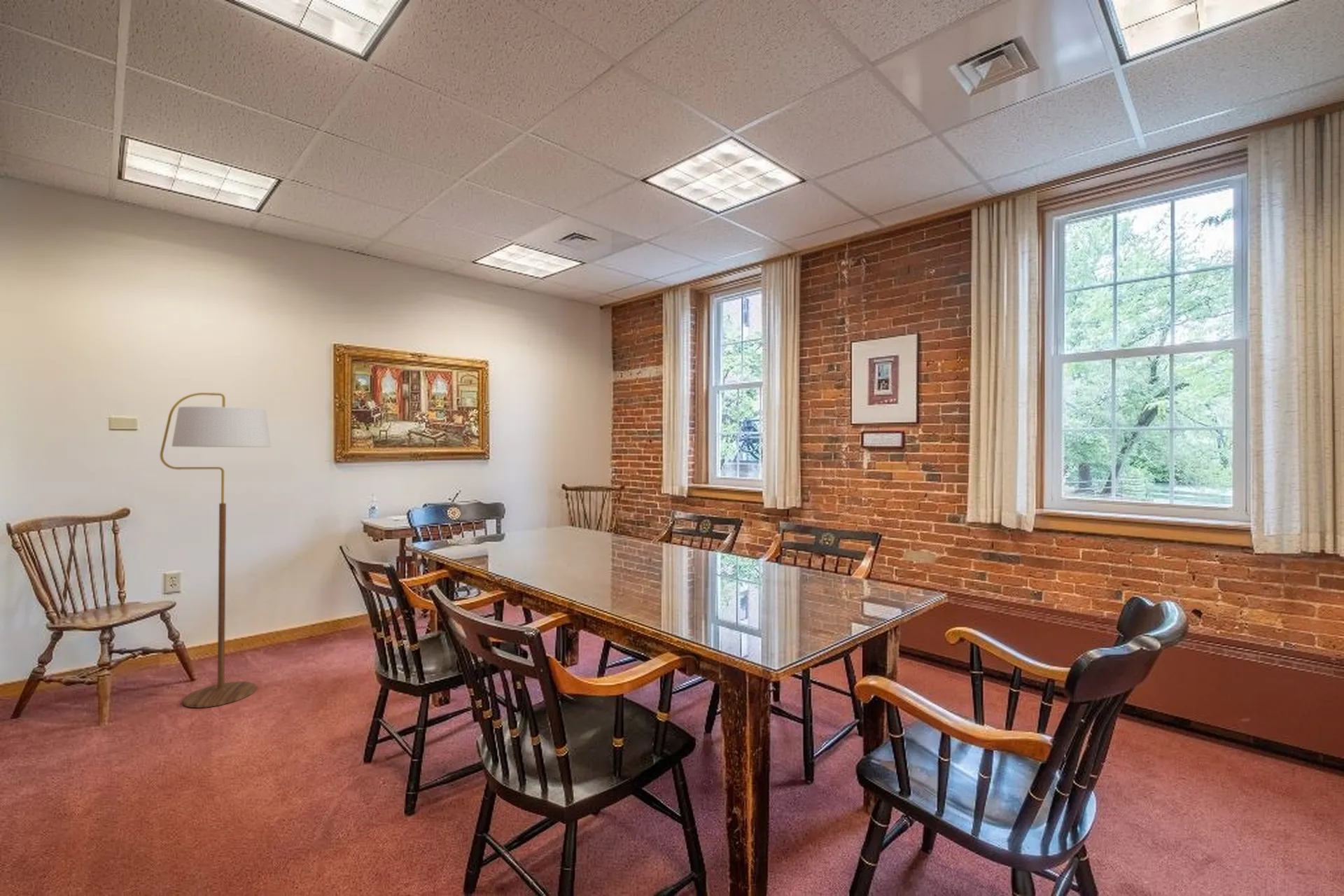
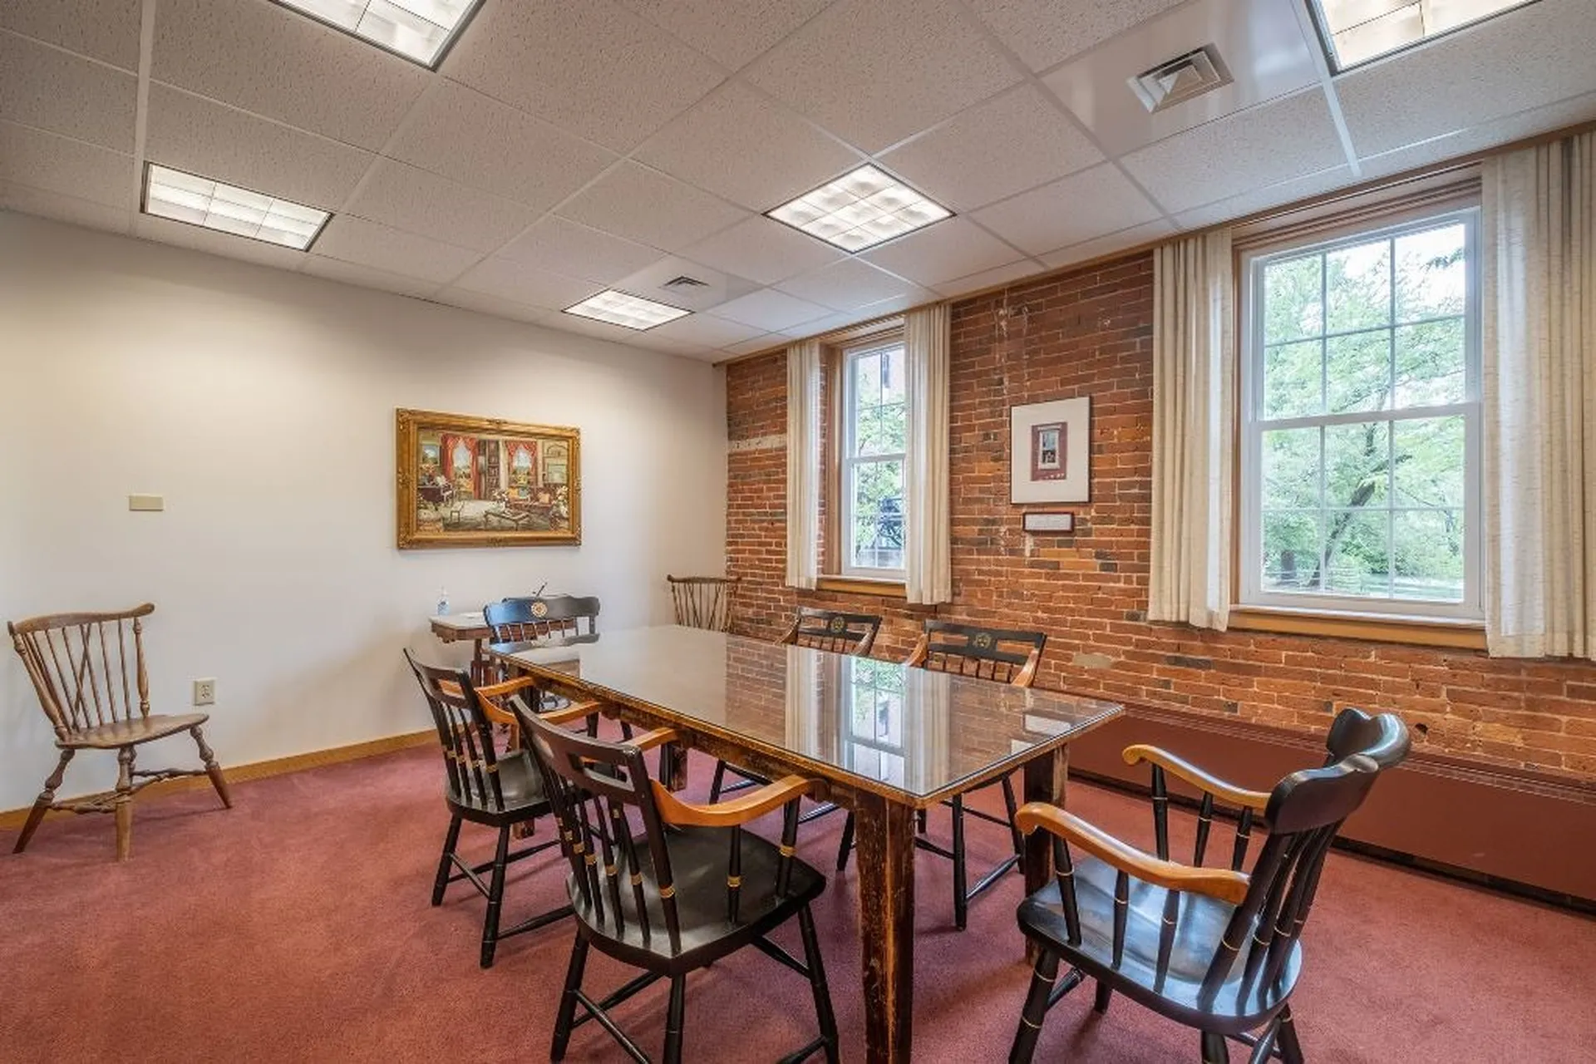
- floor lamp [160,392,272,708]
